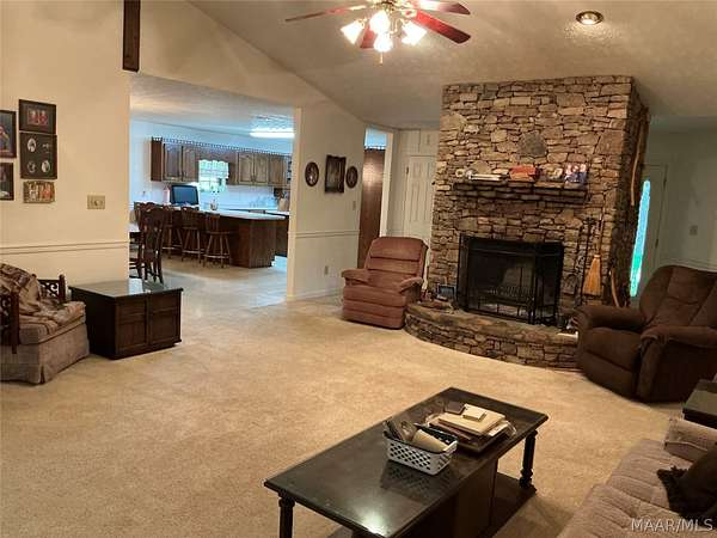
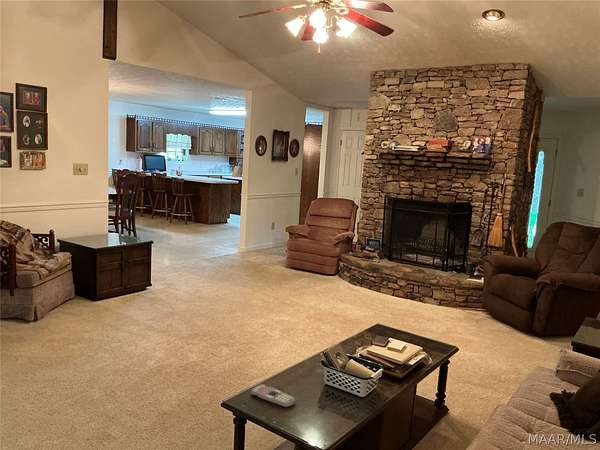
+ remote control [250,383,296,408]
